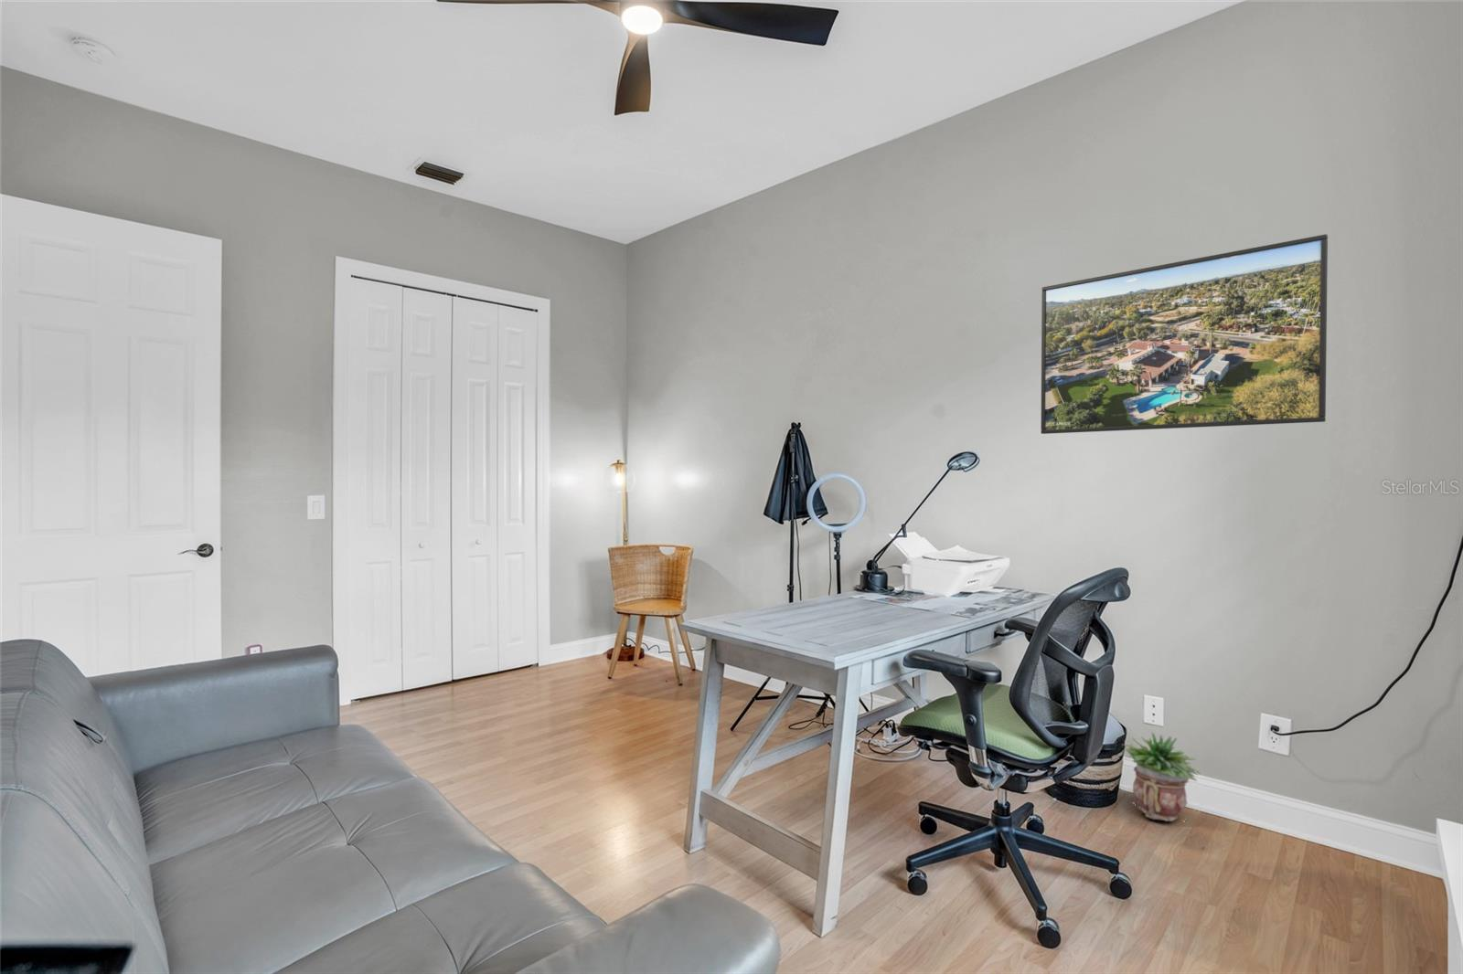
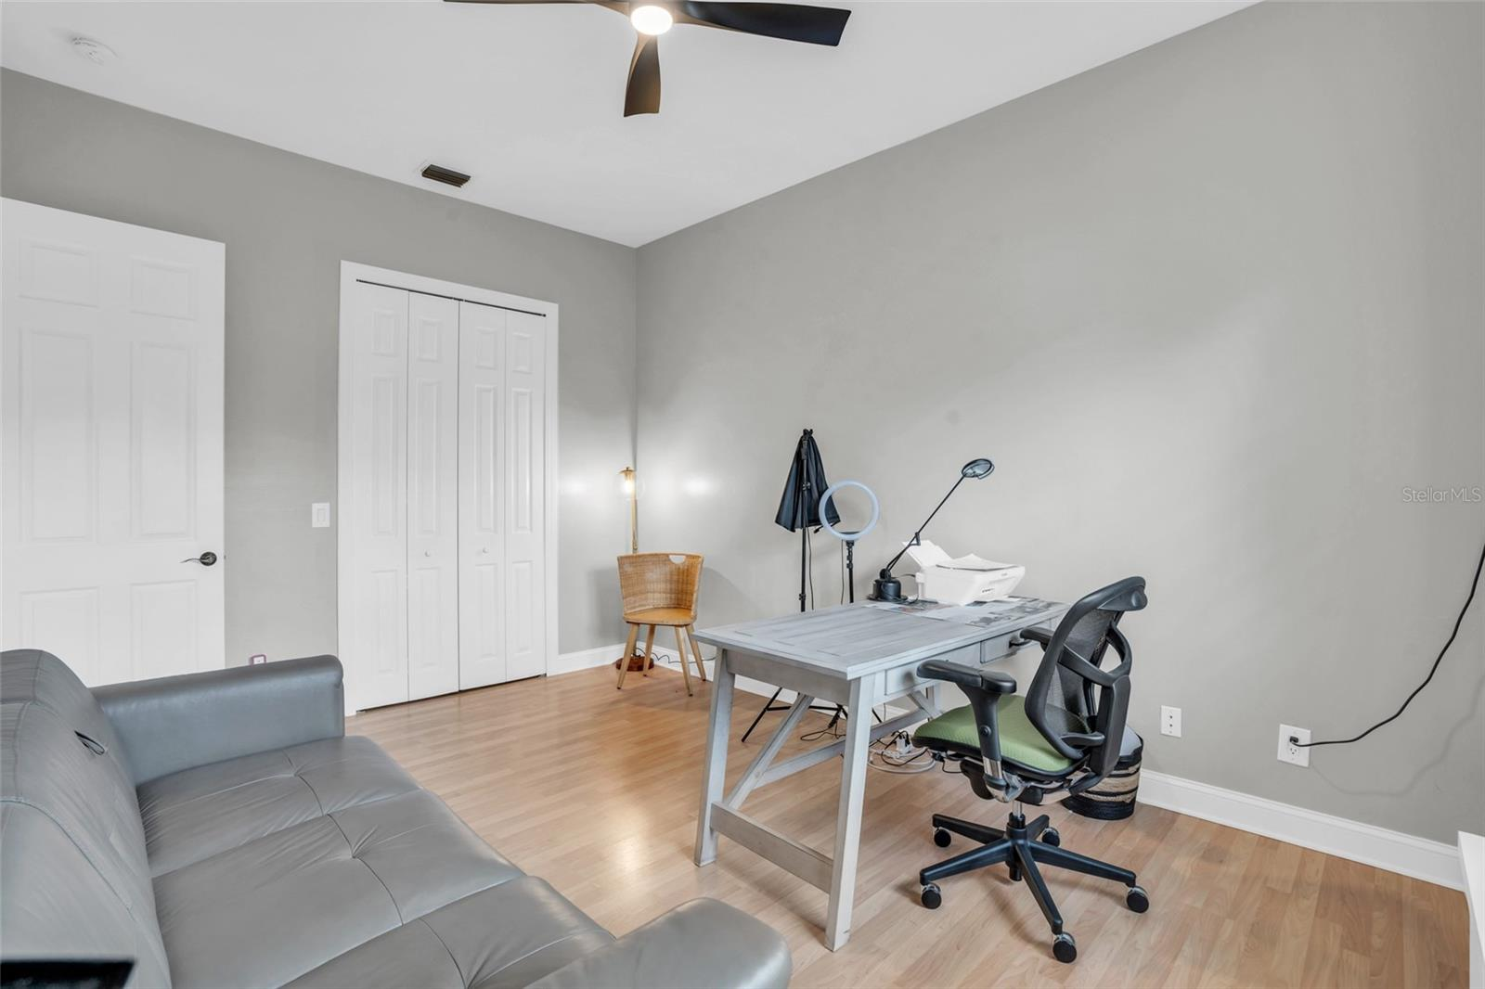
- potted plant [1121,730,1202,822]
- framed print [1040,233,1328,435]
